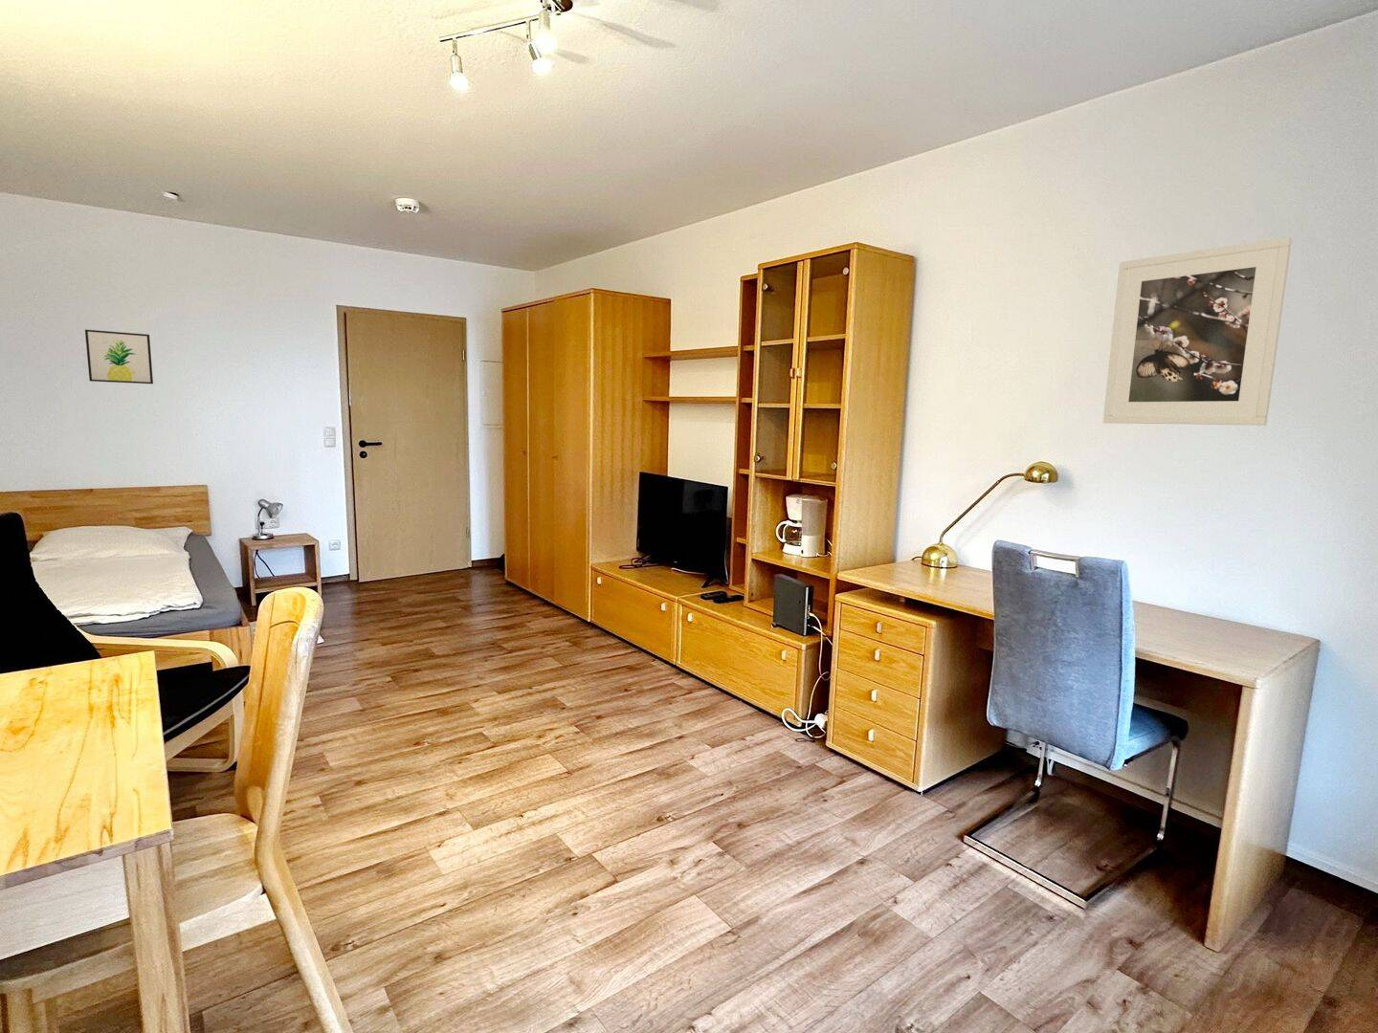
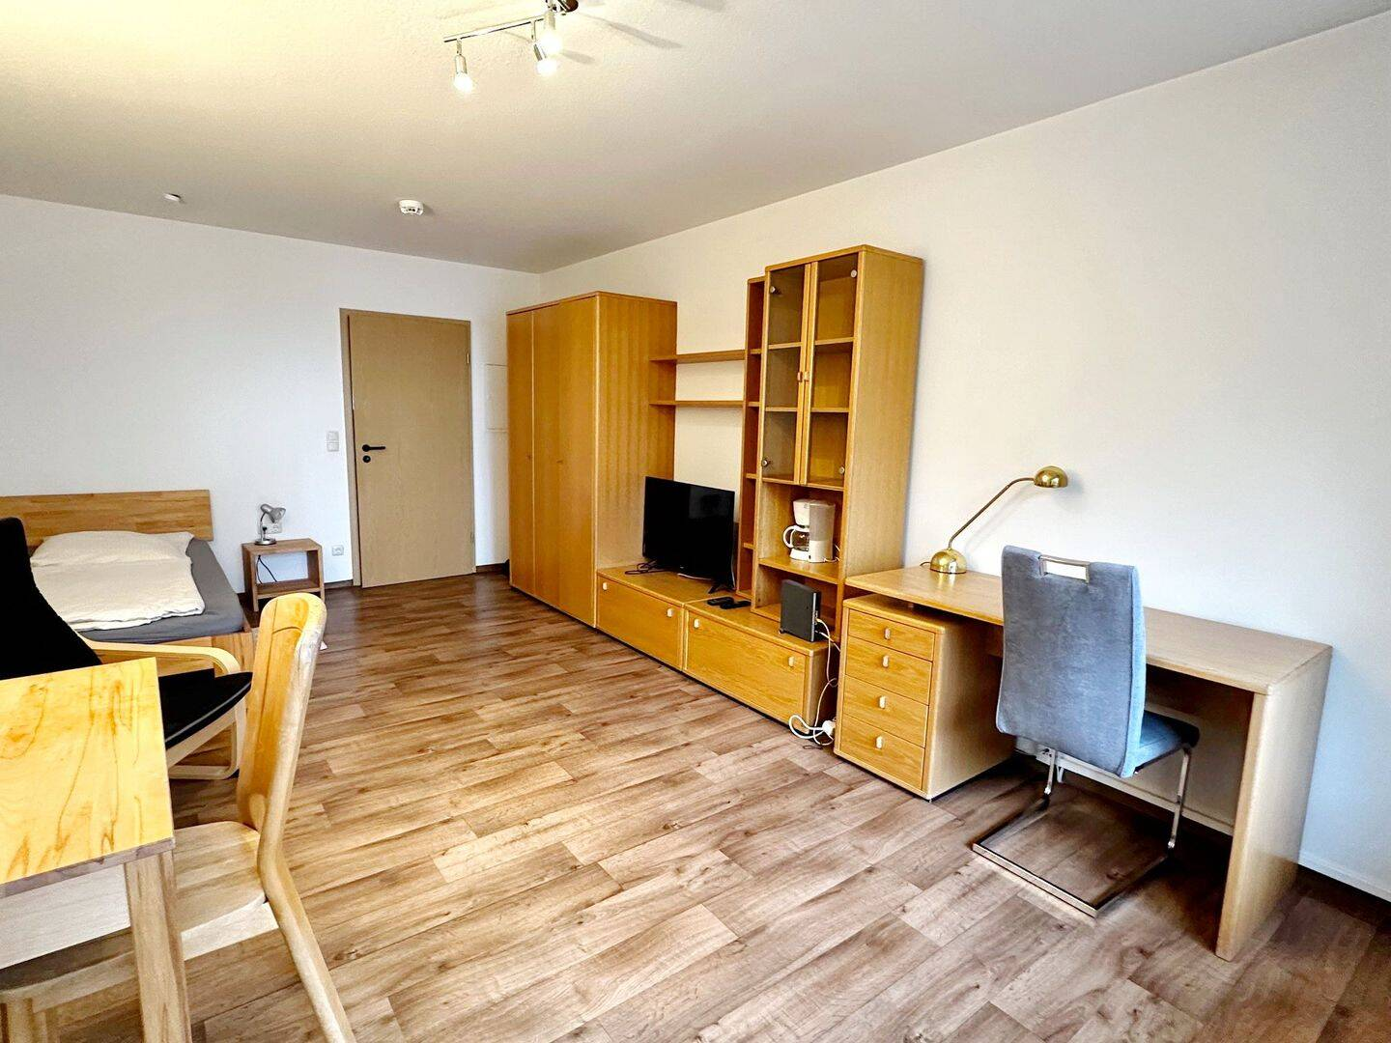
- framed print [1102,237,1293,426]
- wall art [85,329,154,384]
